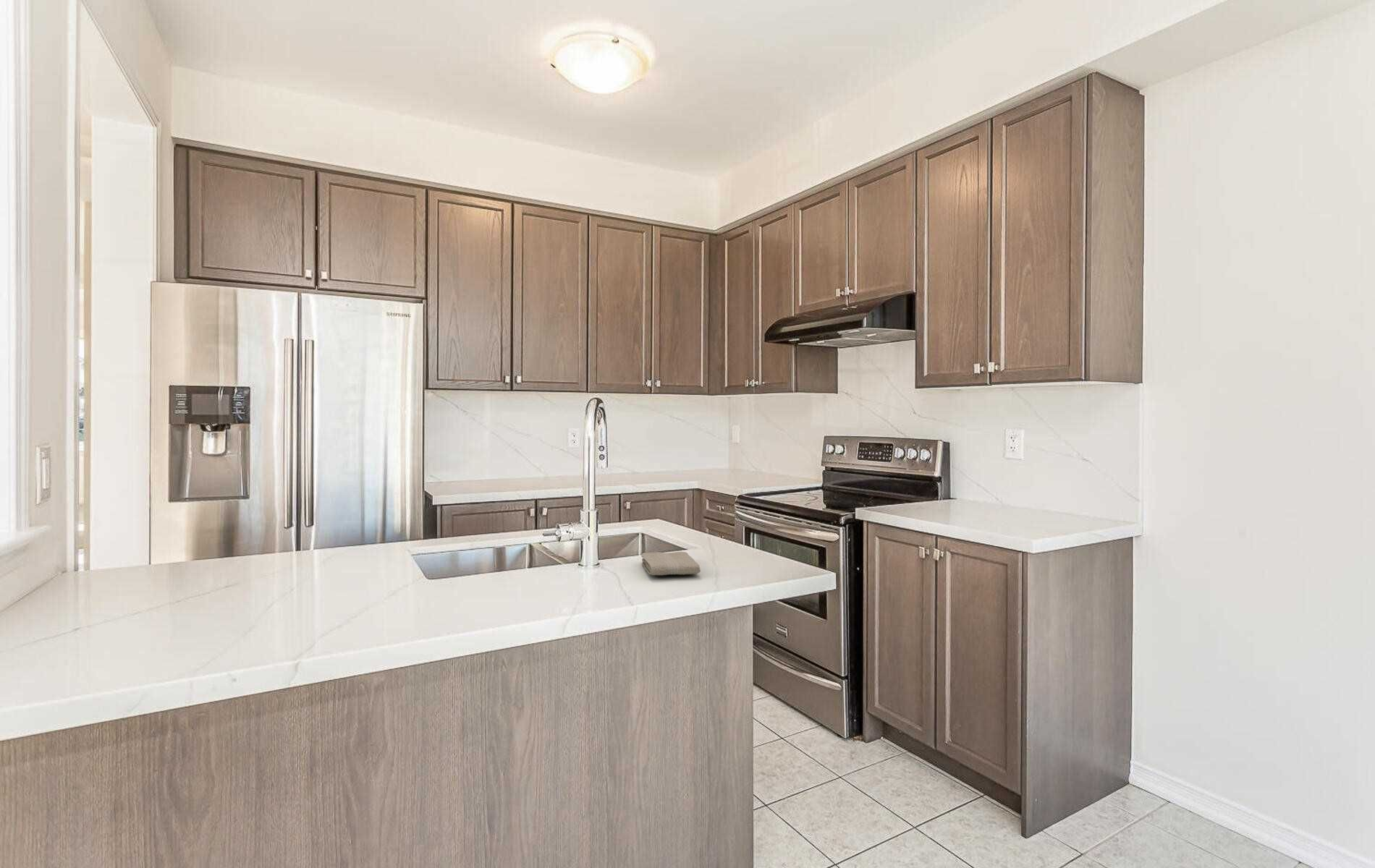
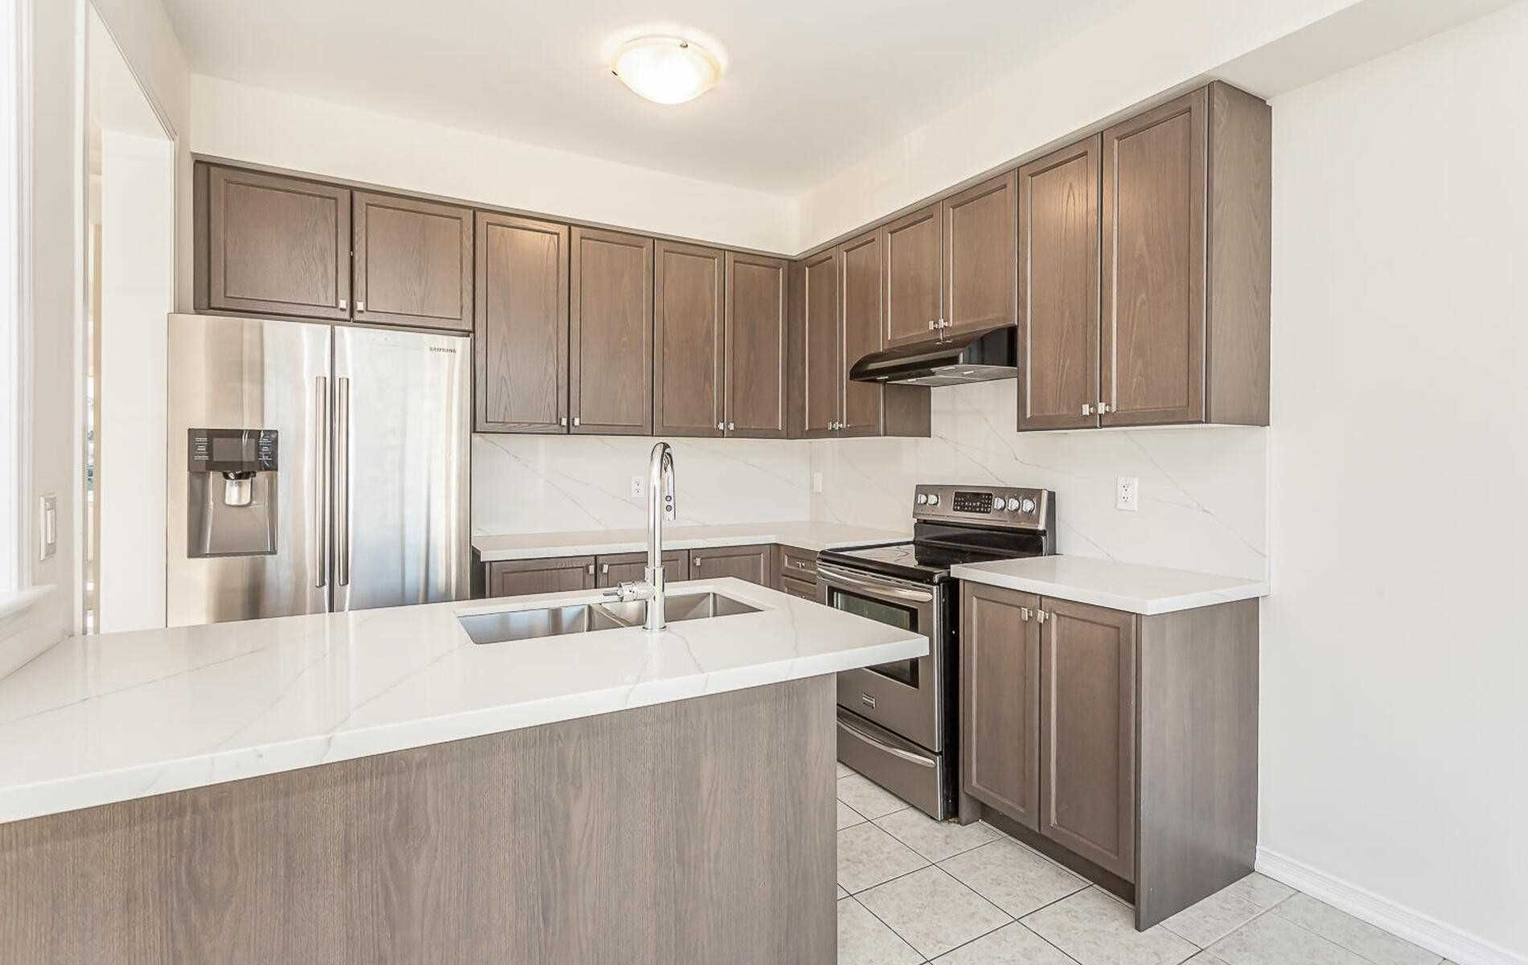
- washcloth [640,551,701,576]
